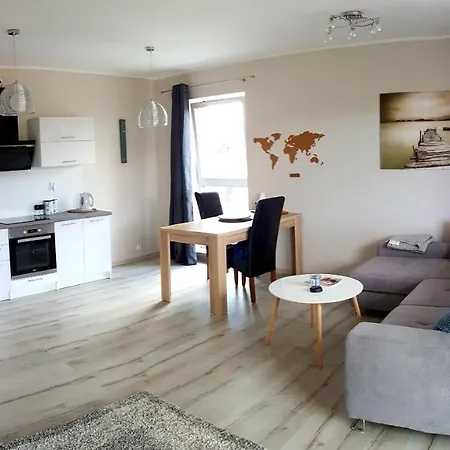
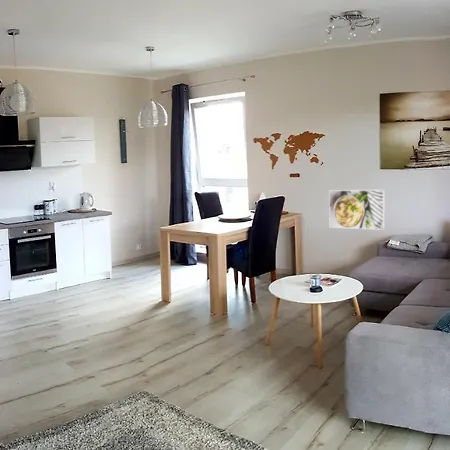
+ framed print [328,189,386,231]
